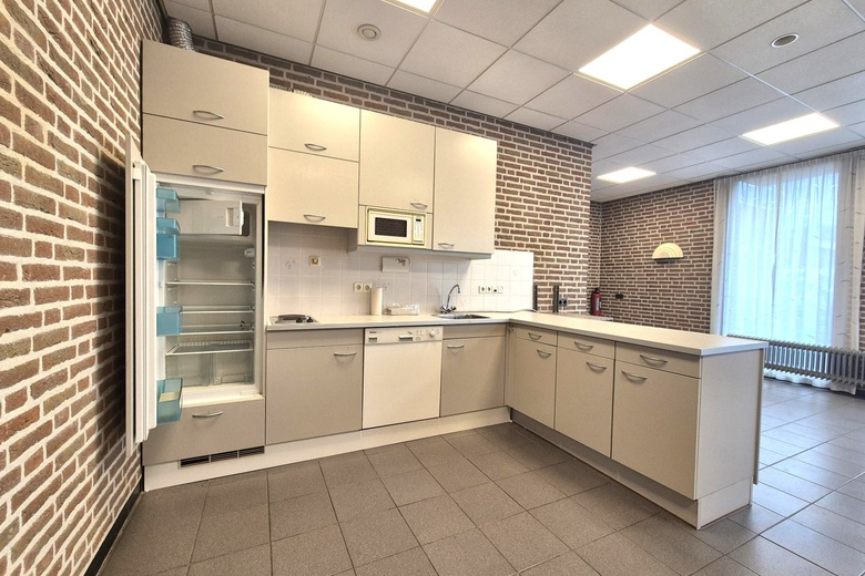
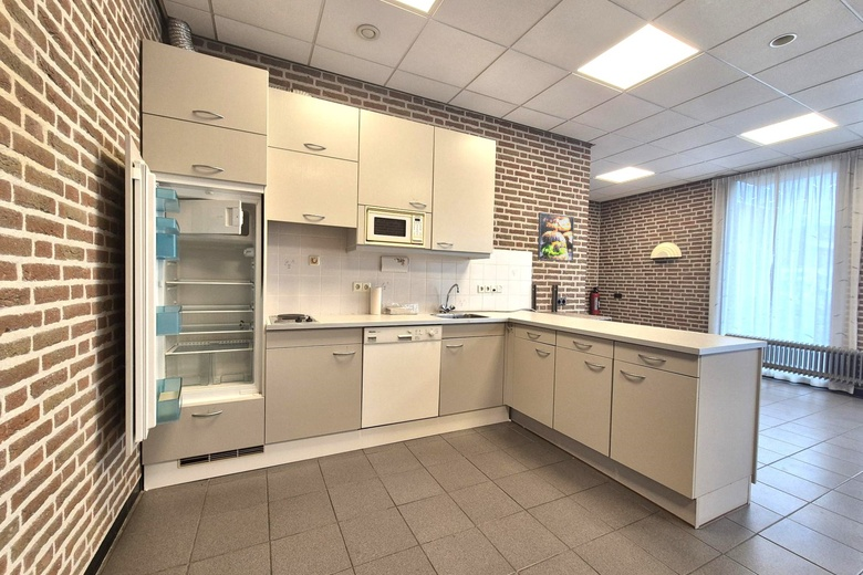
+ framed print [537,211,575,263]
